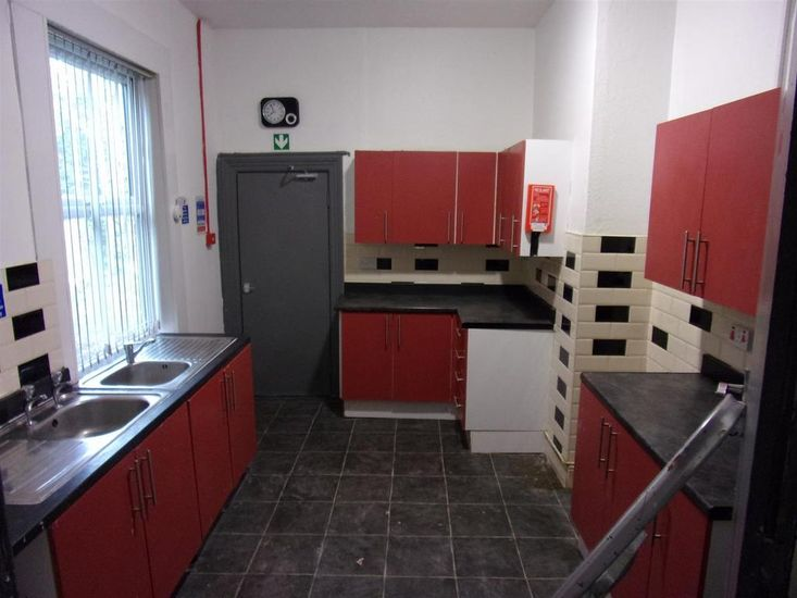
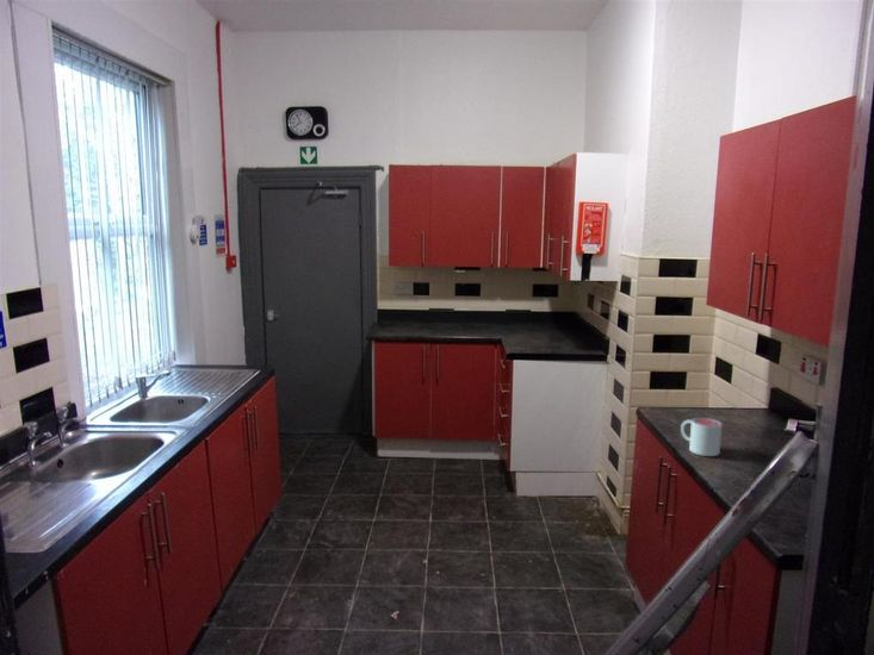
+ mug [680,417,724,457]
